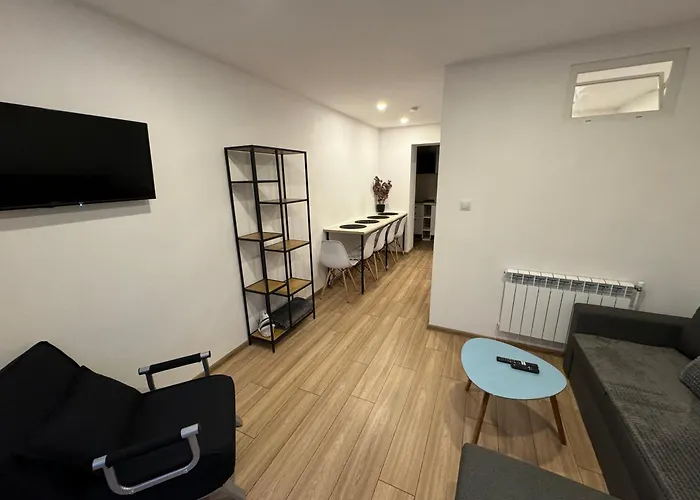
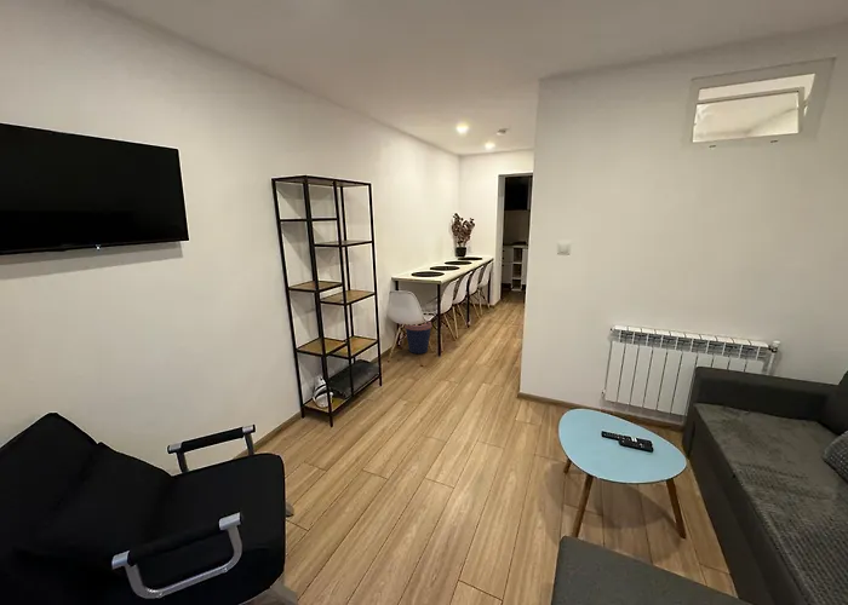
+ coffee cup [403,321,434,355]
